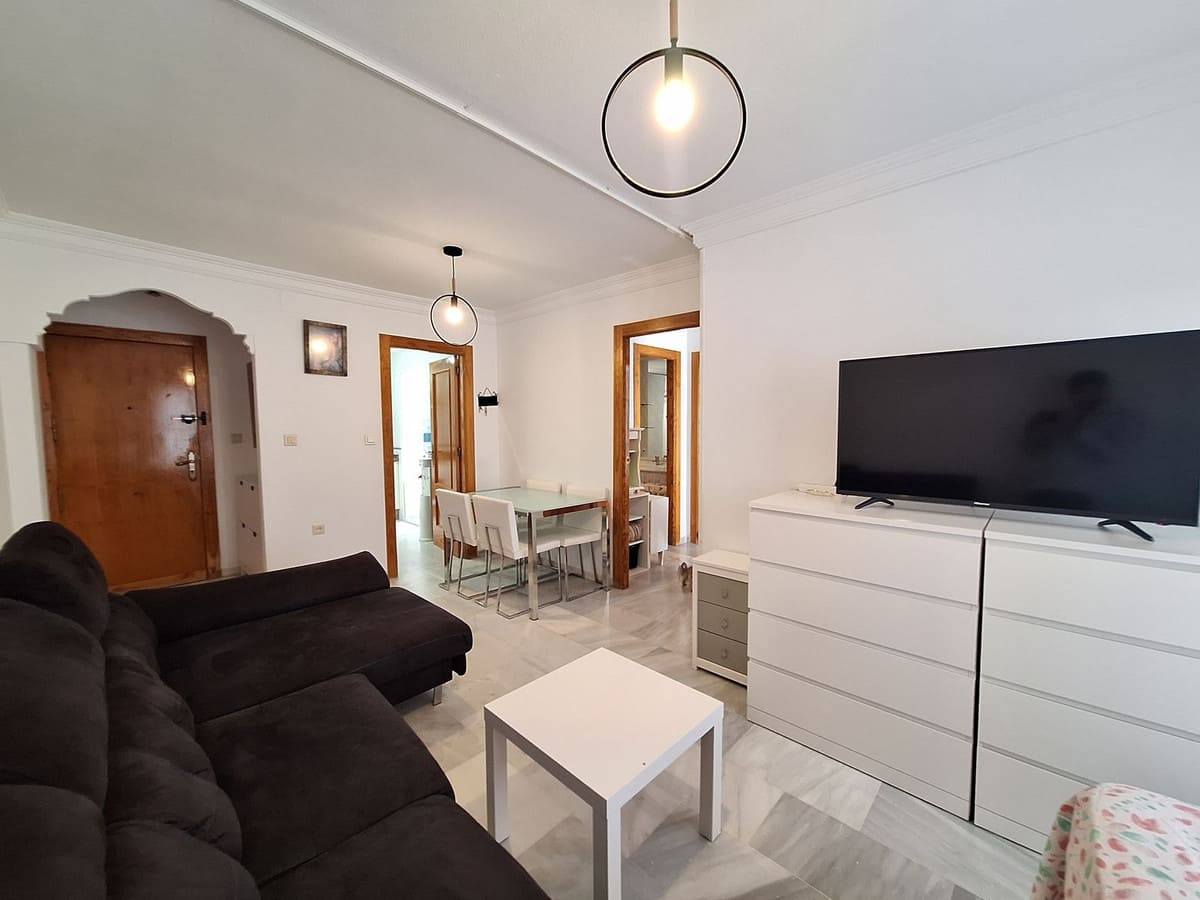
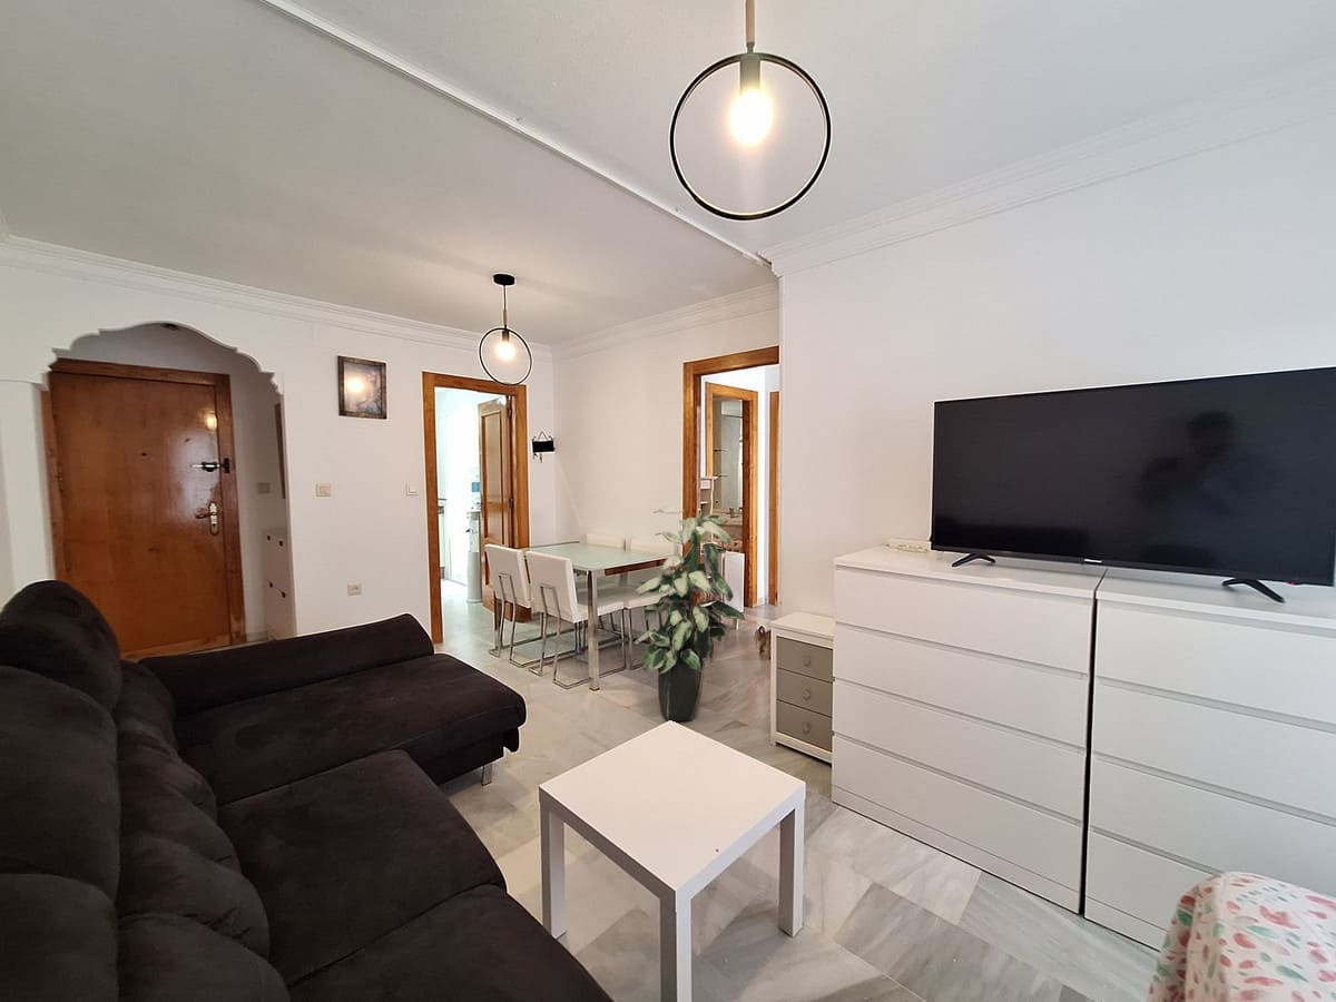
+ indoor plant [633,505,746,723]
